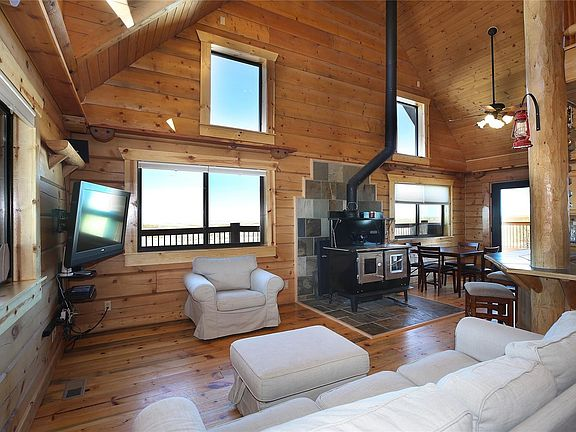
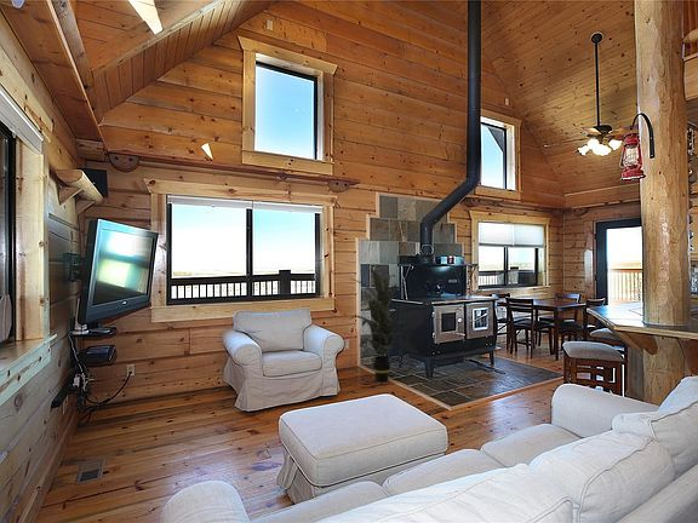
+ indoor plant [349,268,413,383]
